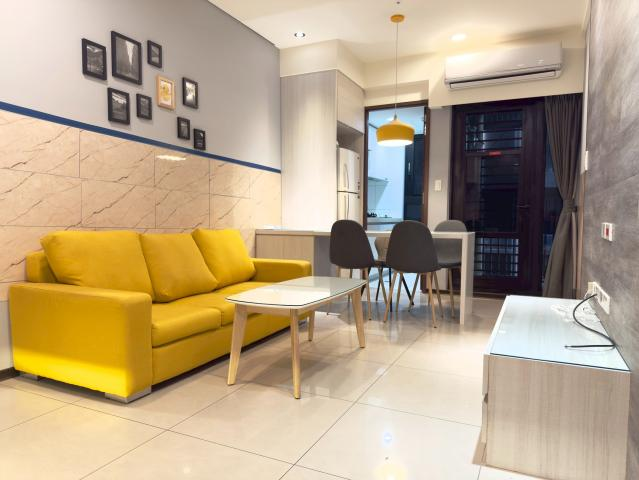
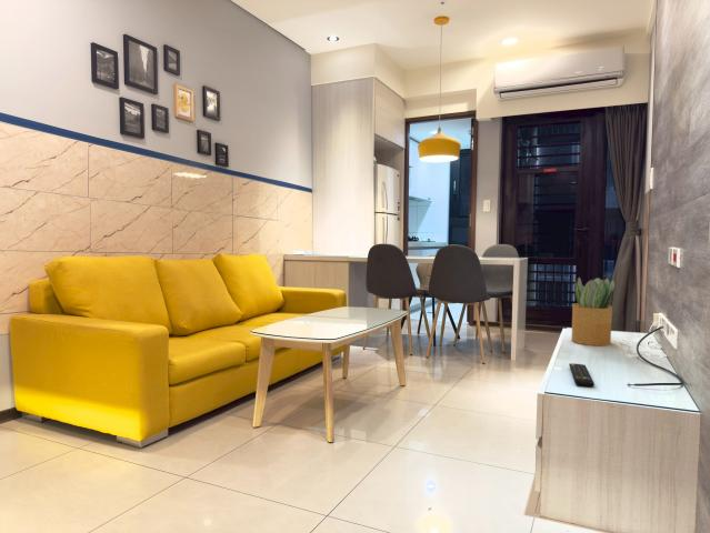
+ remote control [568,362,596,388]
+ potted plant [570,276,616,346]
